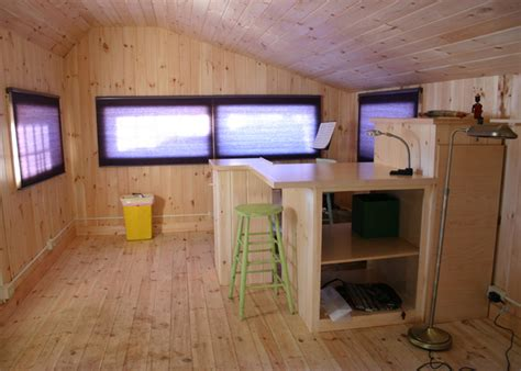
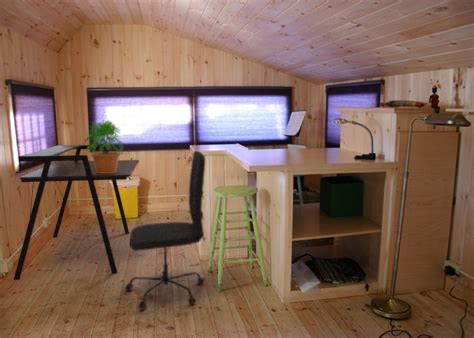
+ office chair [124,150,206,311]
+ desk [13,144,140,281]
+ potted plant [81,119,125,173]
